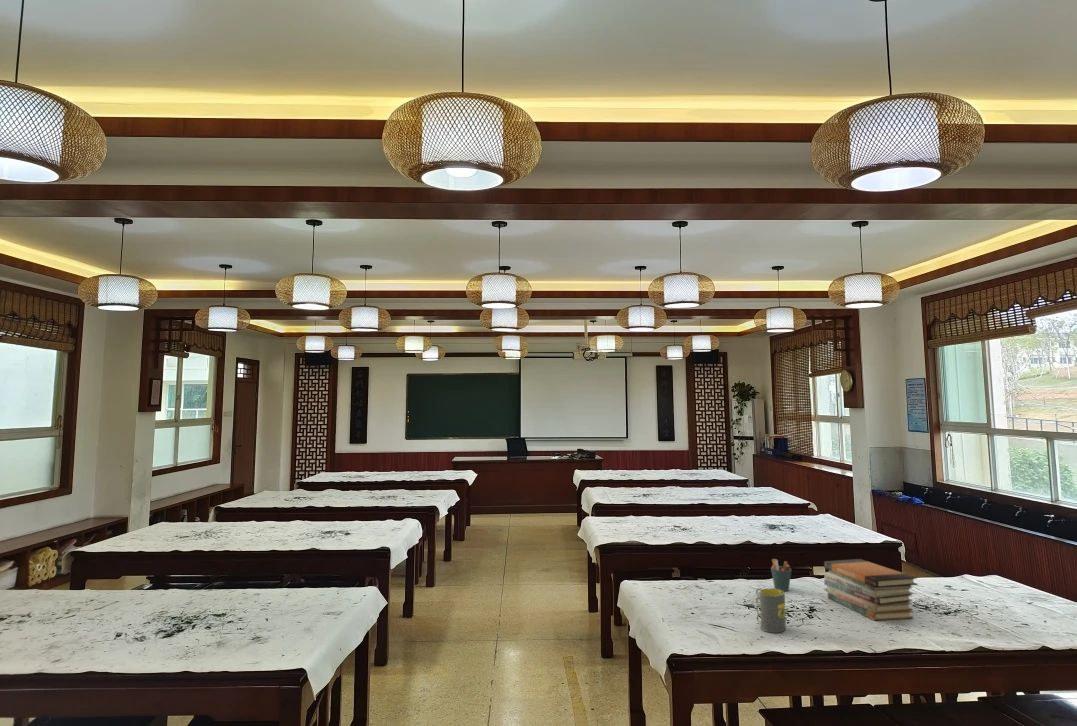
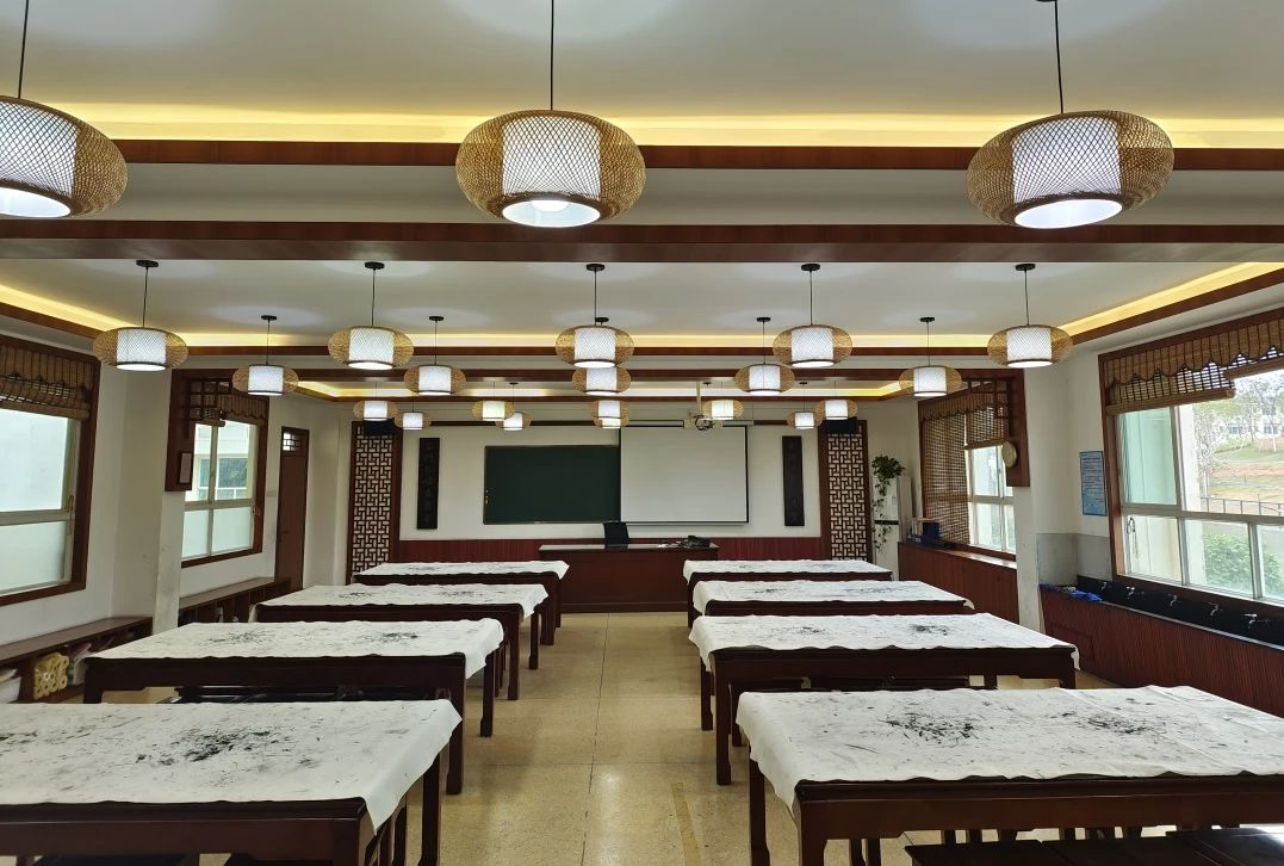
- book stack [823,558,918,621]
- mug [755,587,787,634]
- pen holder [770,558,792,592]
